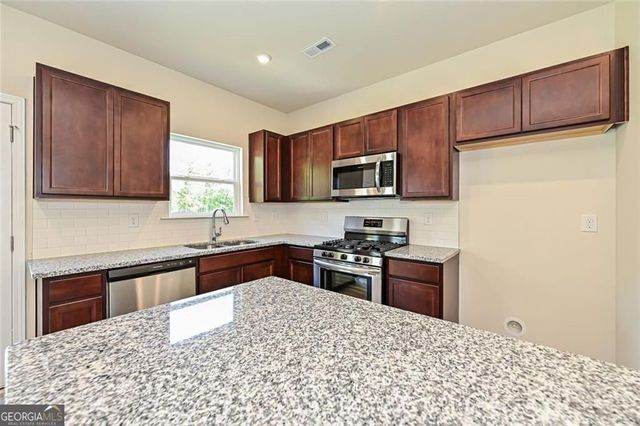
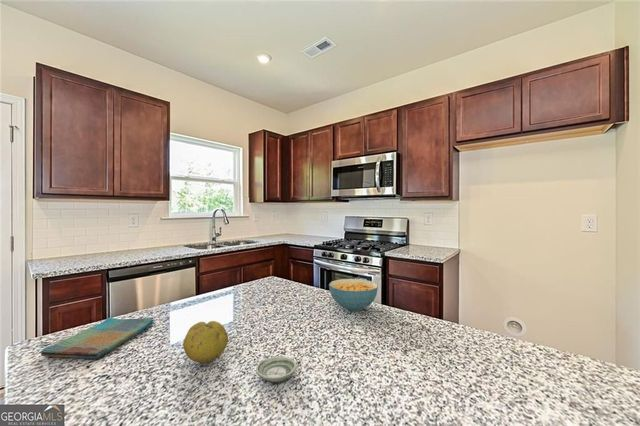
+ dish towel [40,316,154,360]
+ cereal bowl [328,278,379,312]
+ saucer [255,356,297,383]
+ fruit [182,320,229,364]
